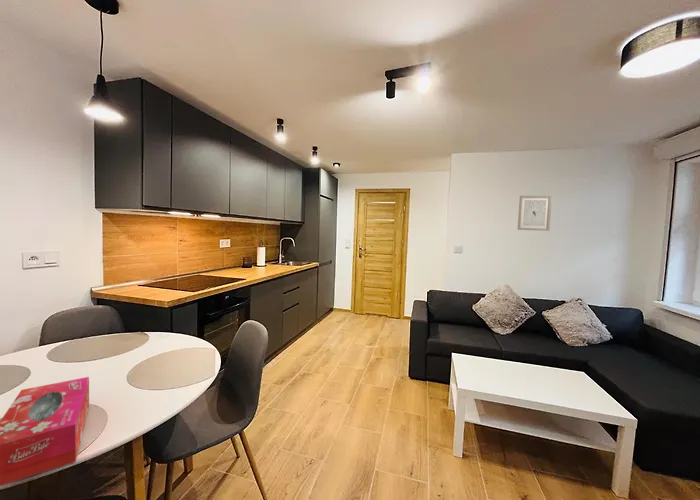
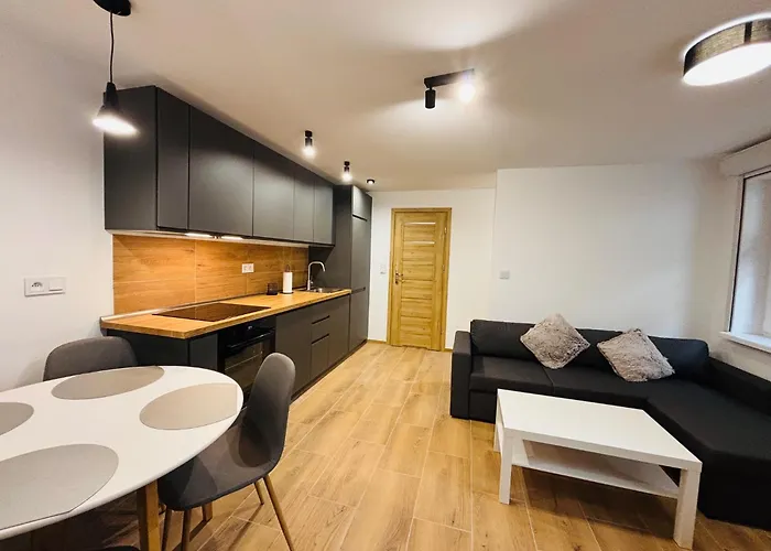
- wall art [516,195,553,232]
- tissue box [0,376,90,487]
